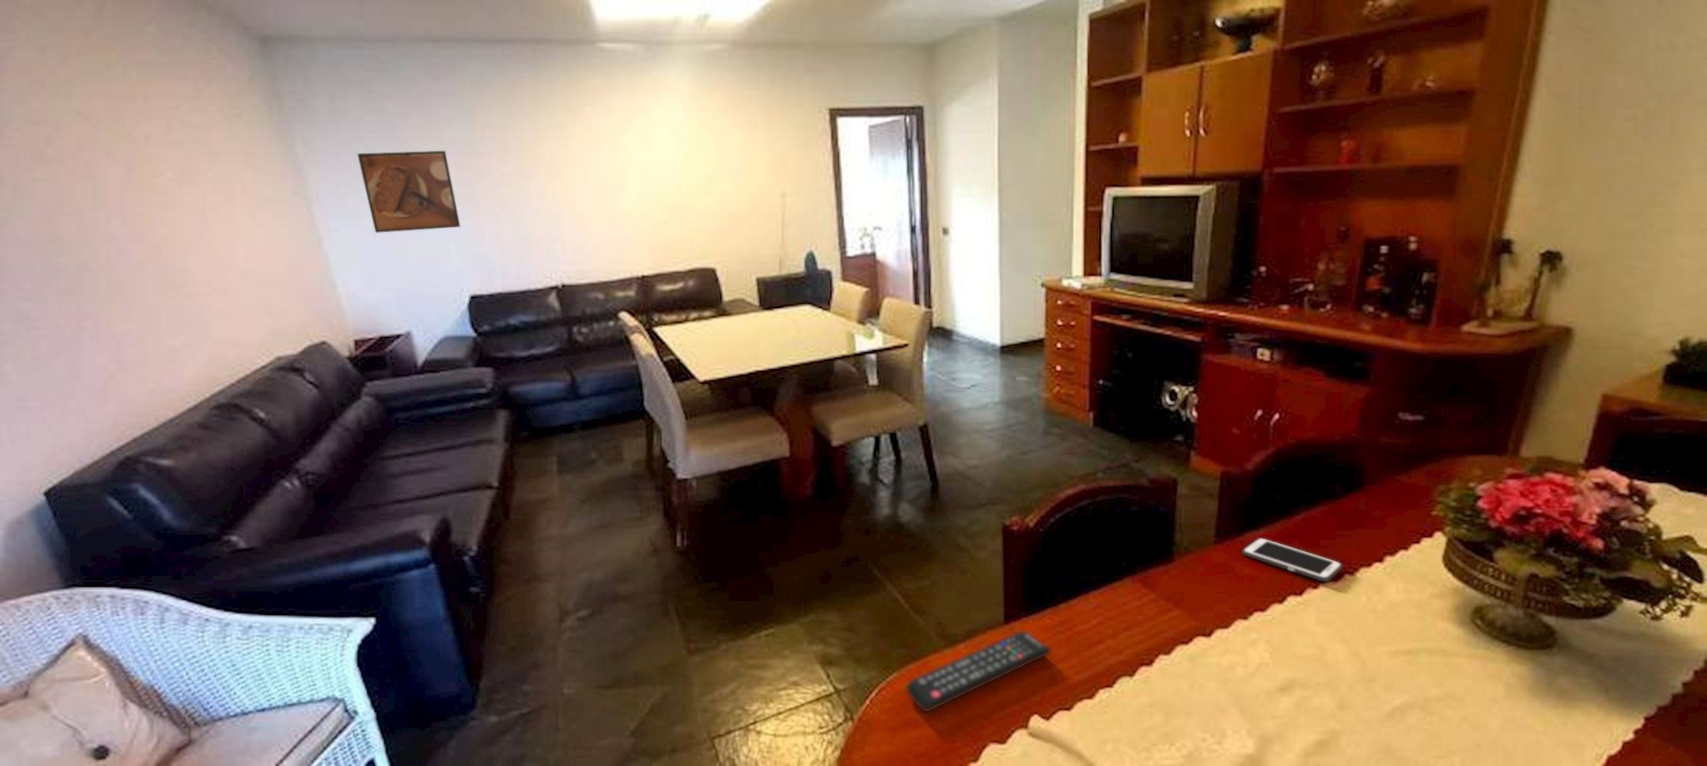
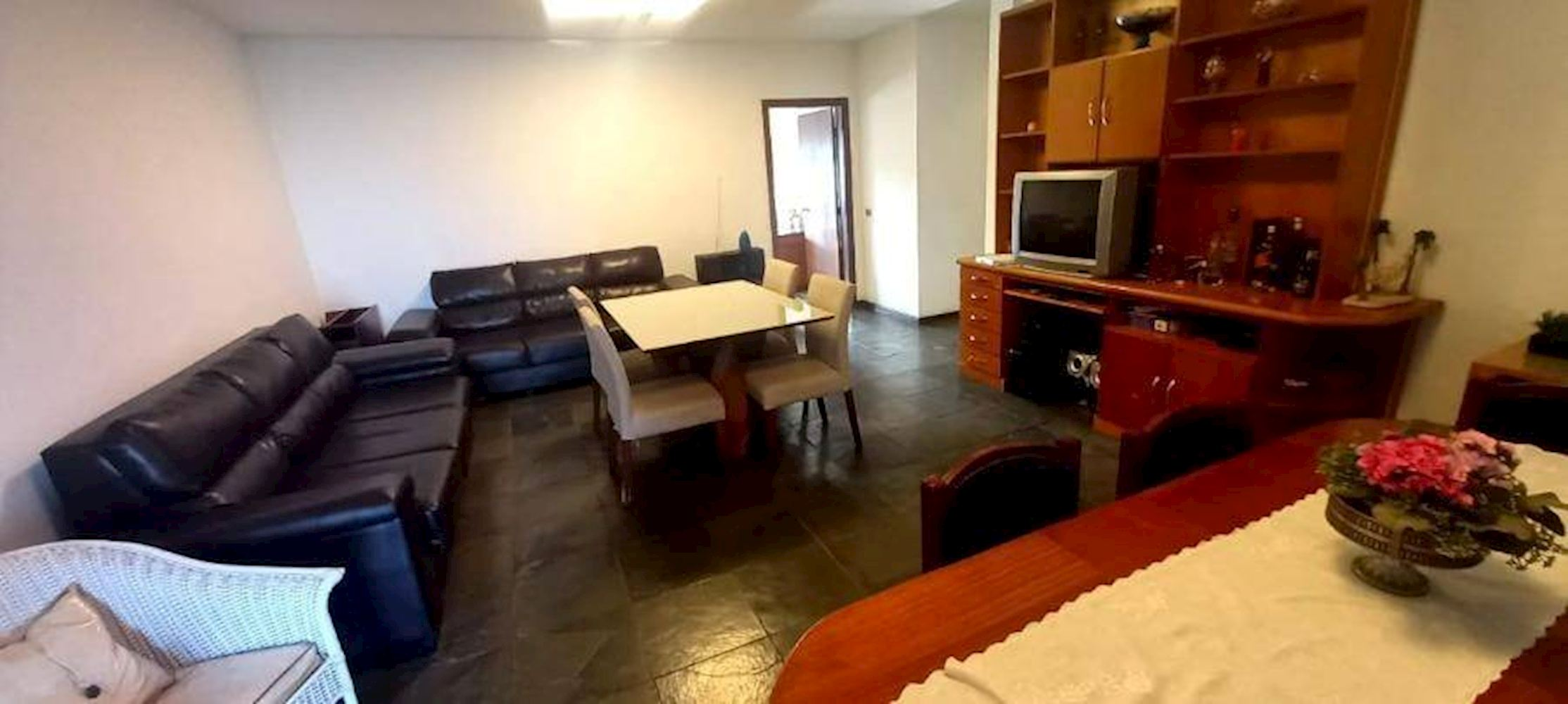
- remote control [907,630,1052,713]
- cell phone [1241,538,1343,582]
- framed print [357,150,462,234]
